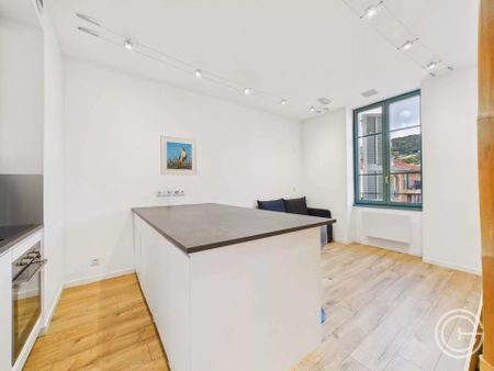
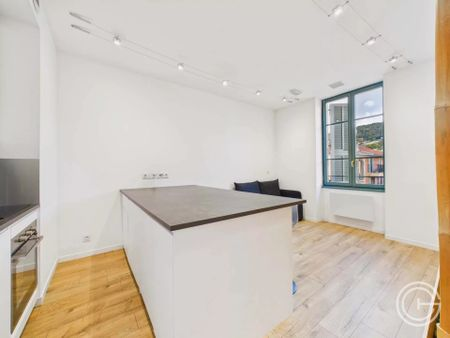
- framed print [159,134,199,177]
